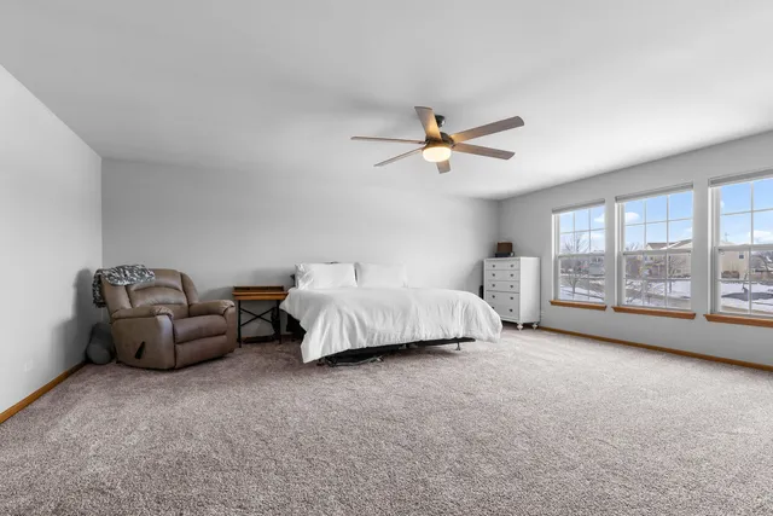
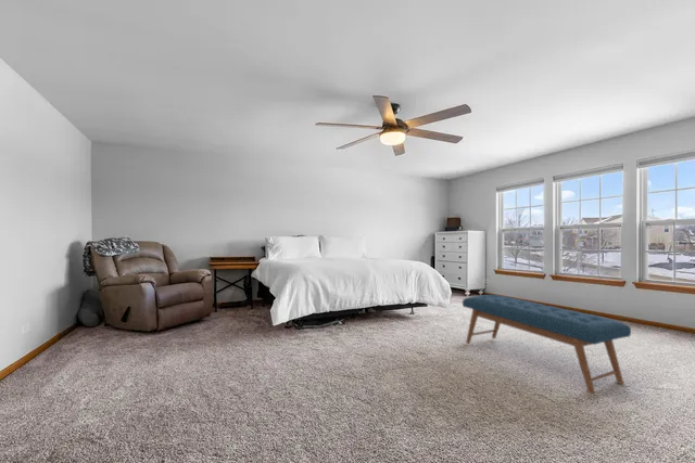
+ bench [462,294,632,394]
